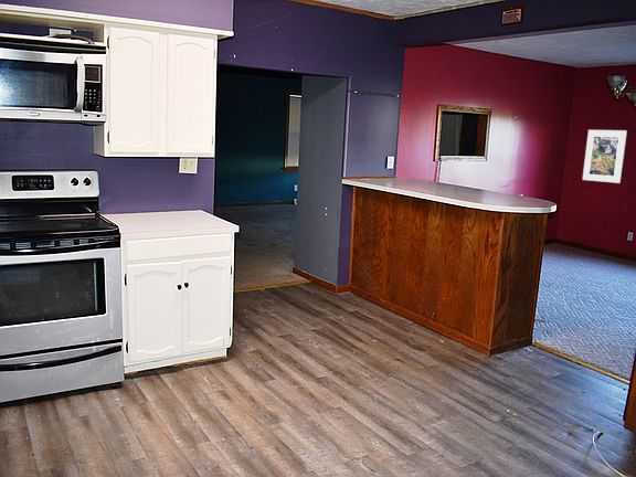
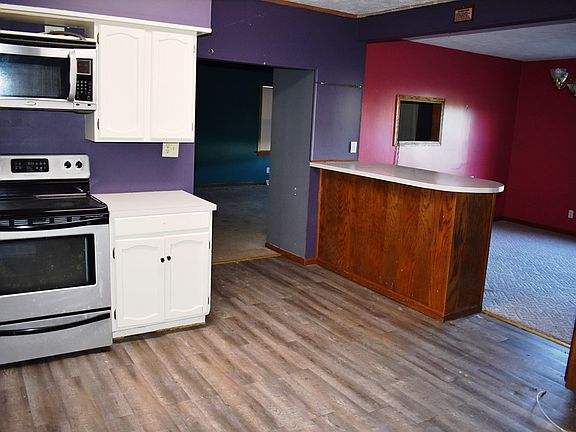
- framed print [582,129,628,184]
